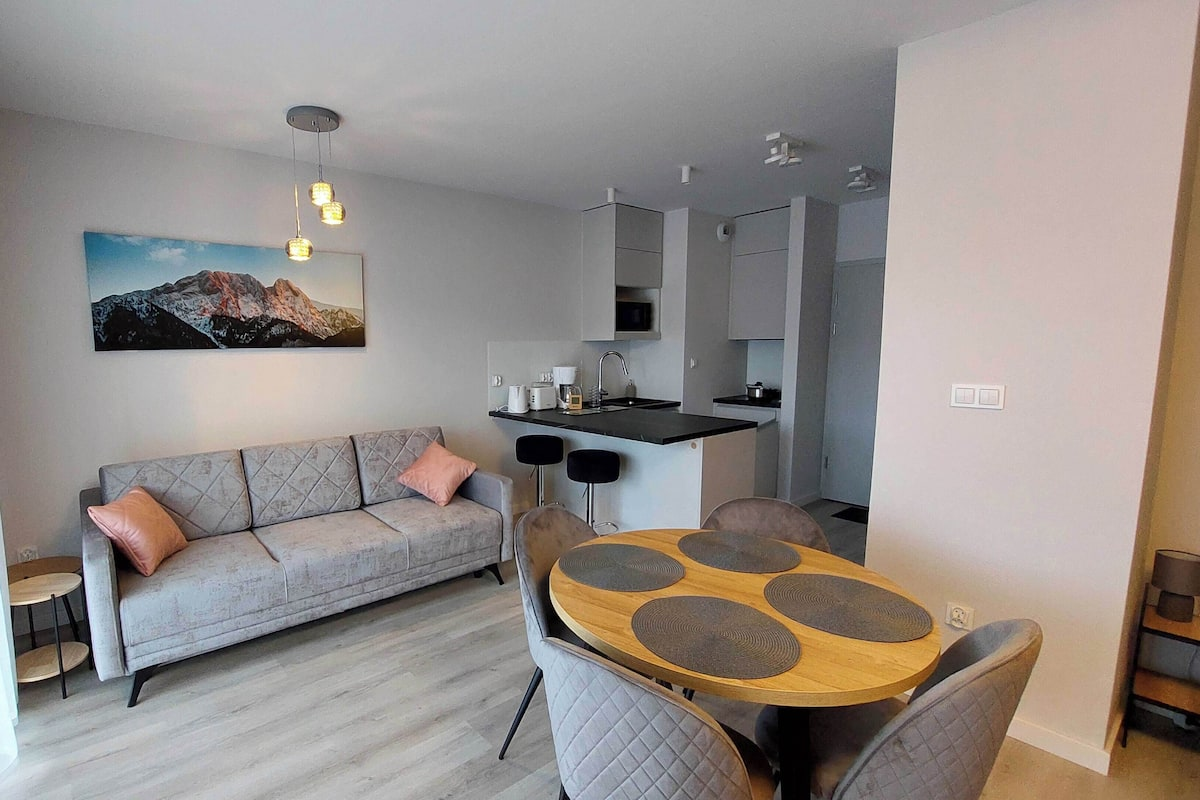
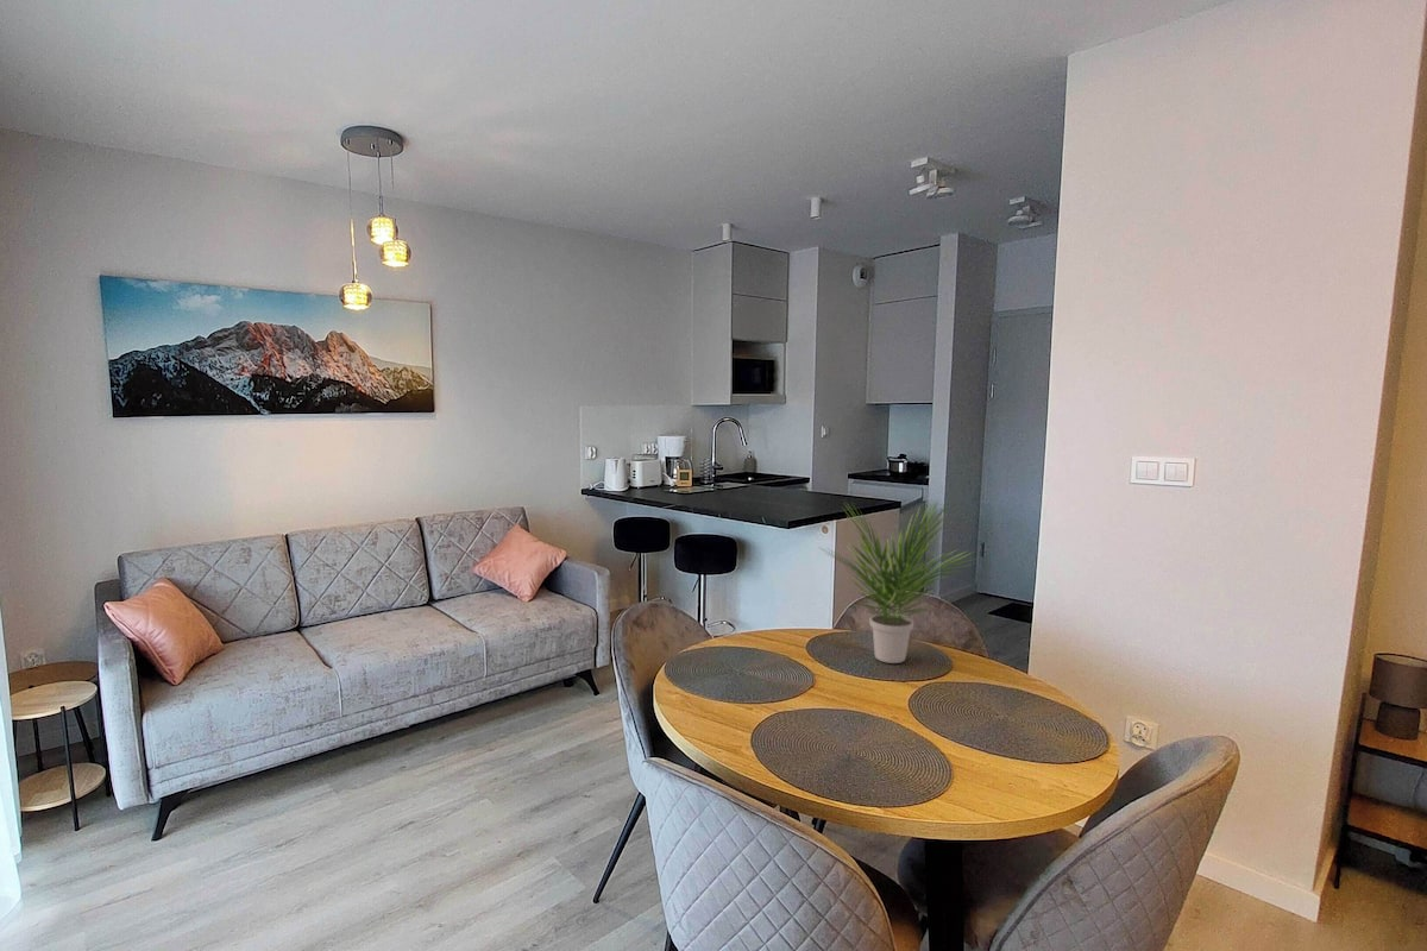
+ potted plant [819,499,977,665]
